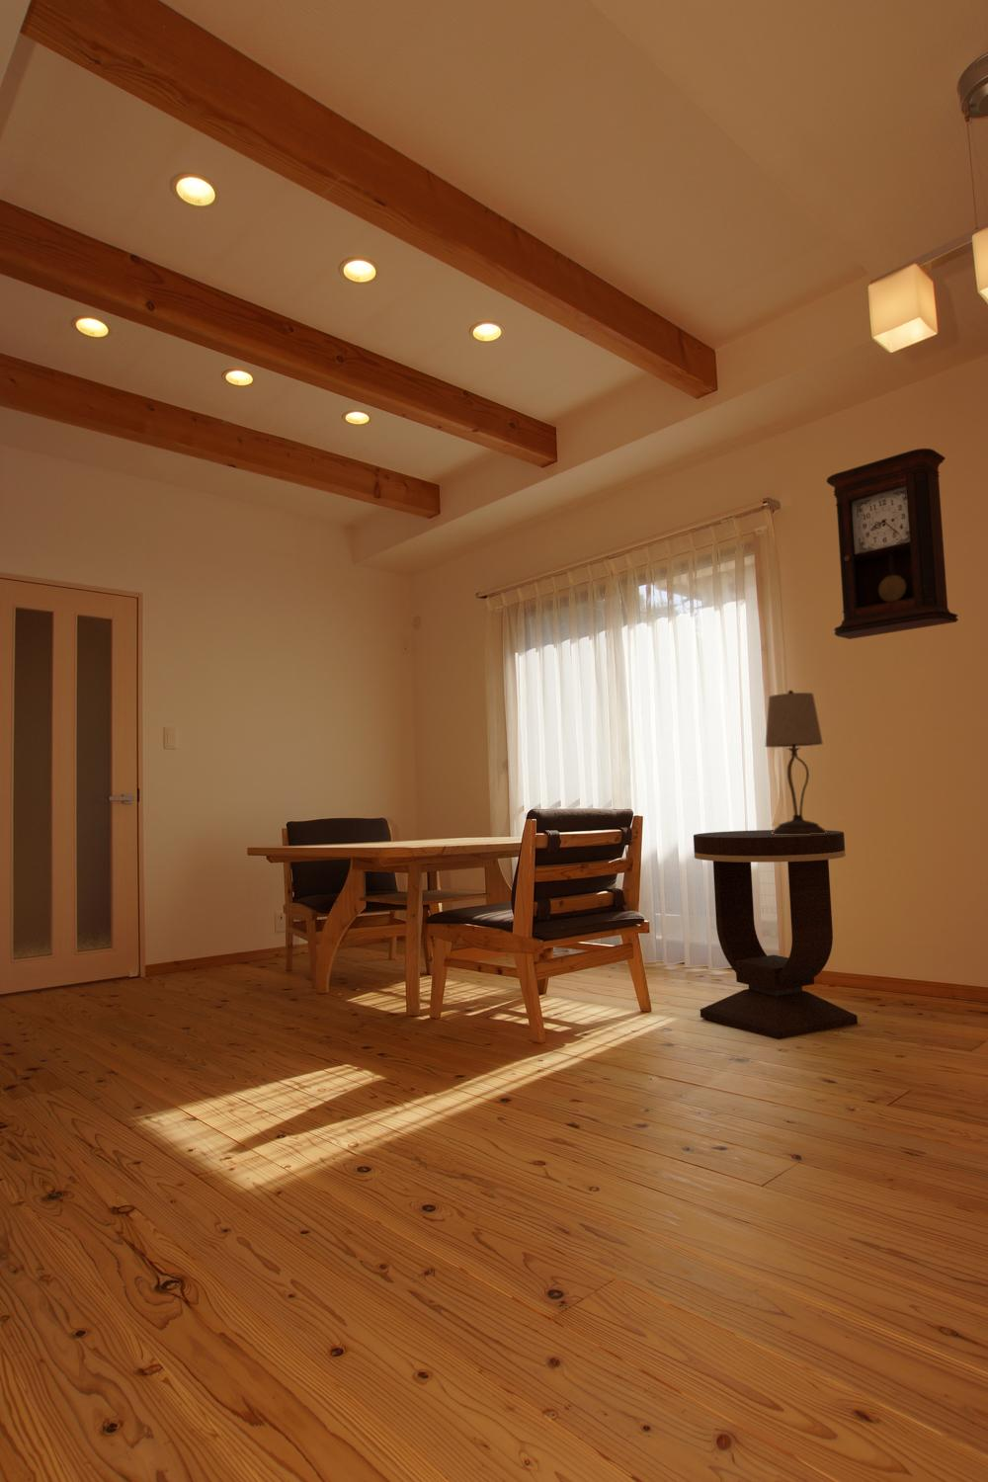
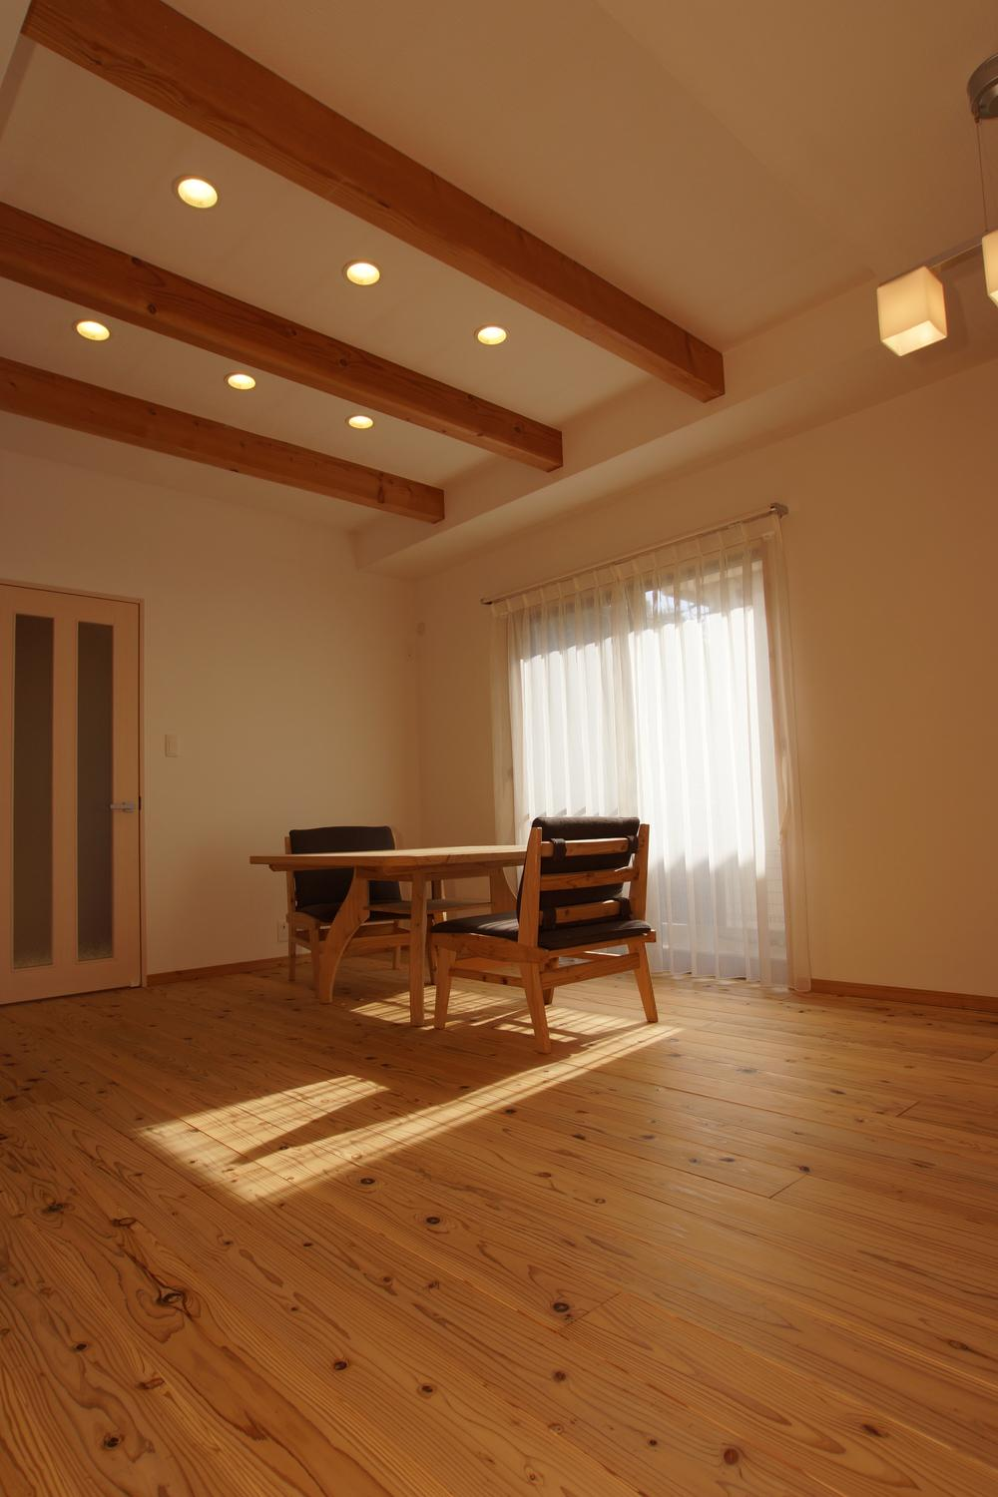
- side table [692,829,859,1040]
- table lamp [765,689,827,835]
- pendulum clock [826,448,959,641]
